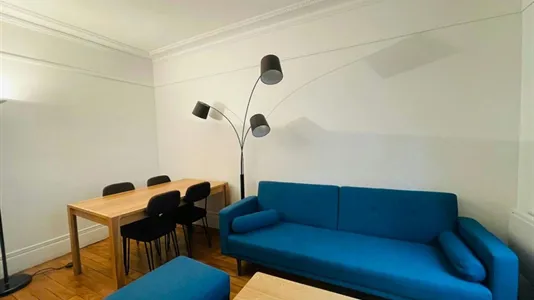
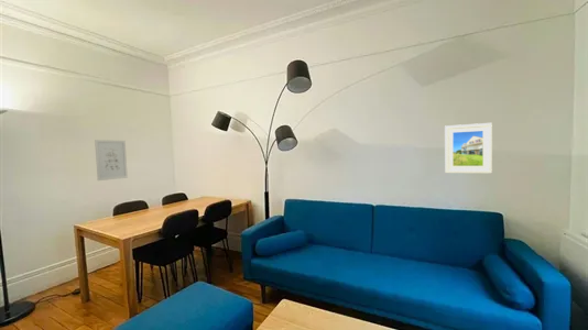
+ wall art [94,139,129,182]
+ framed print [444,122,493,174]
